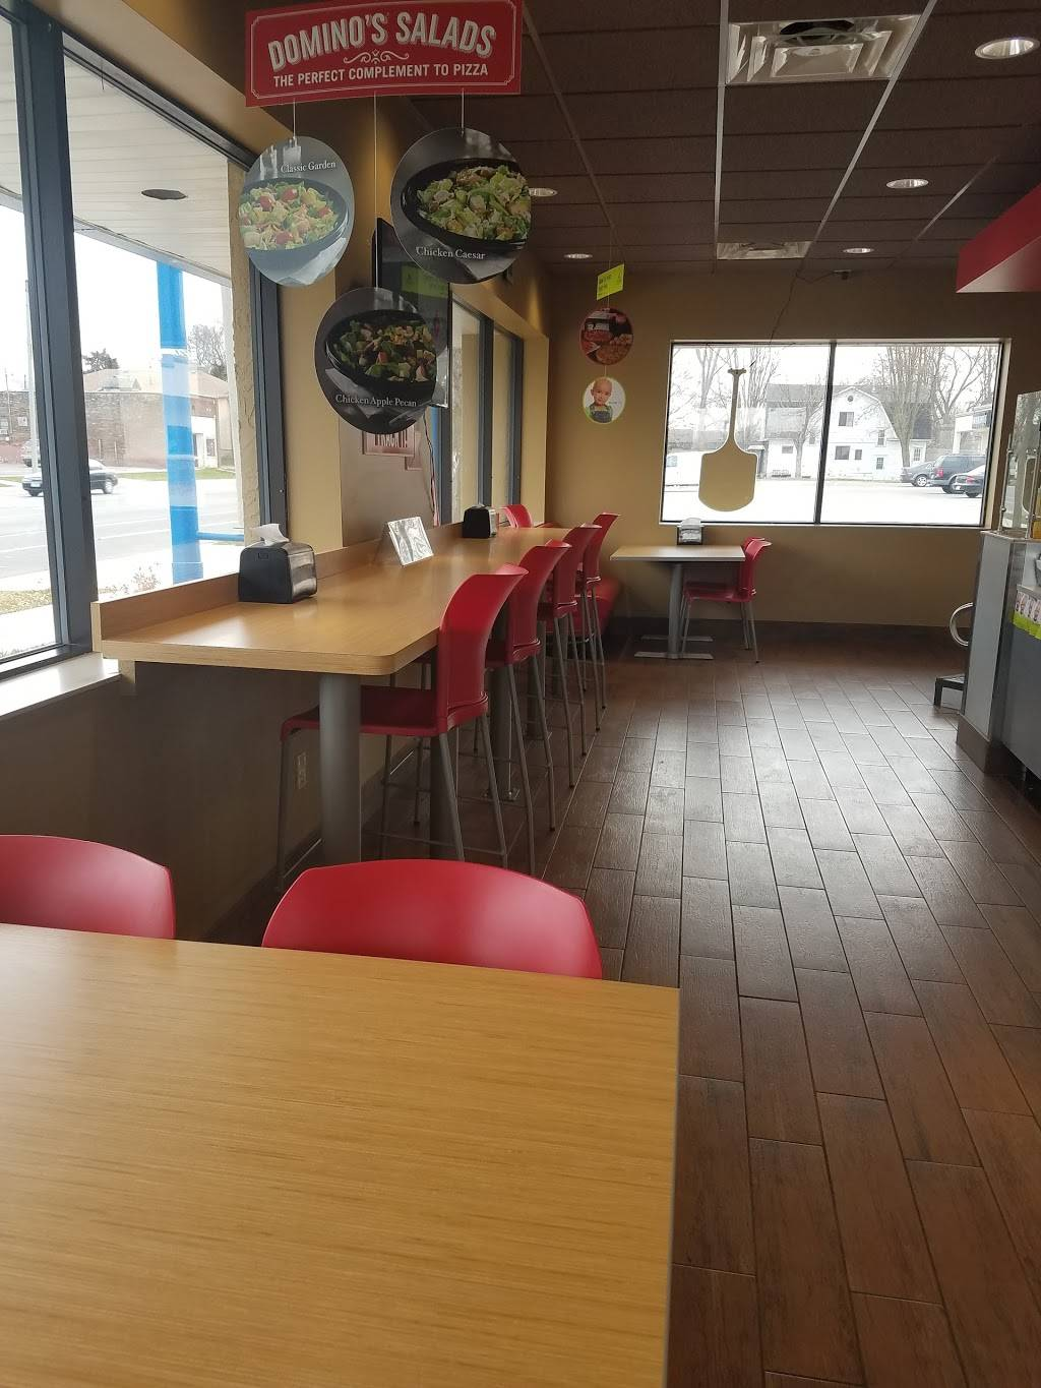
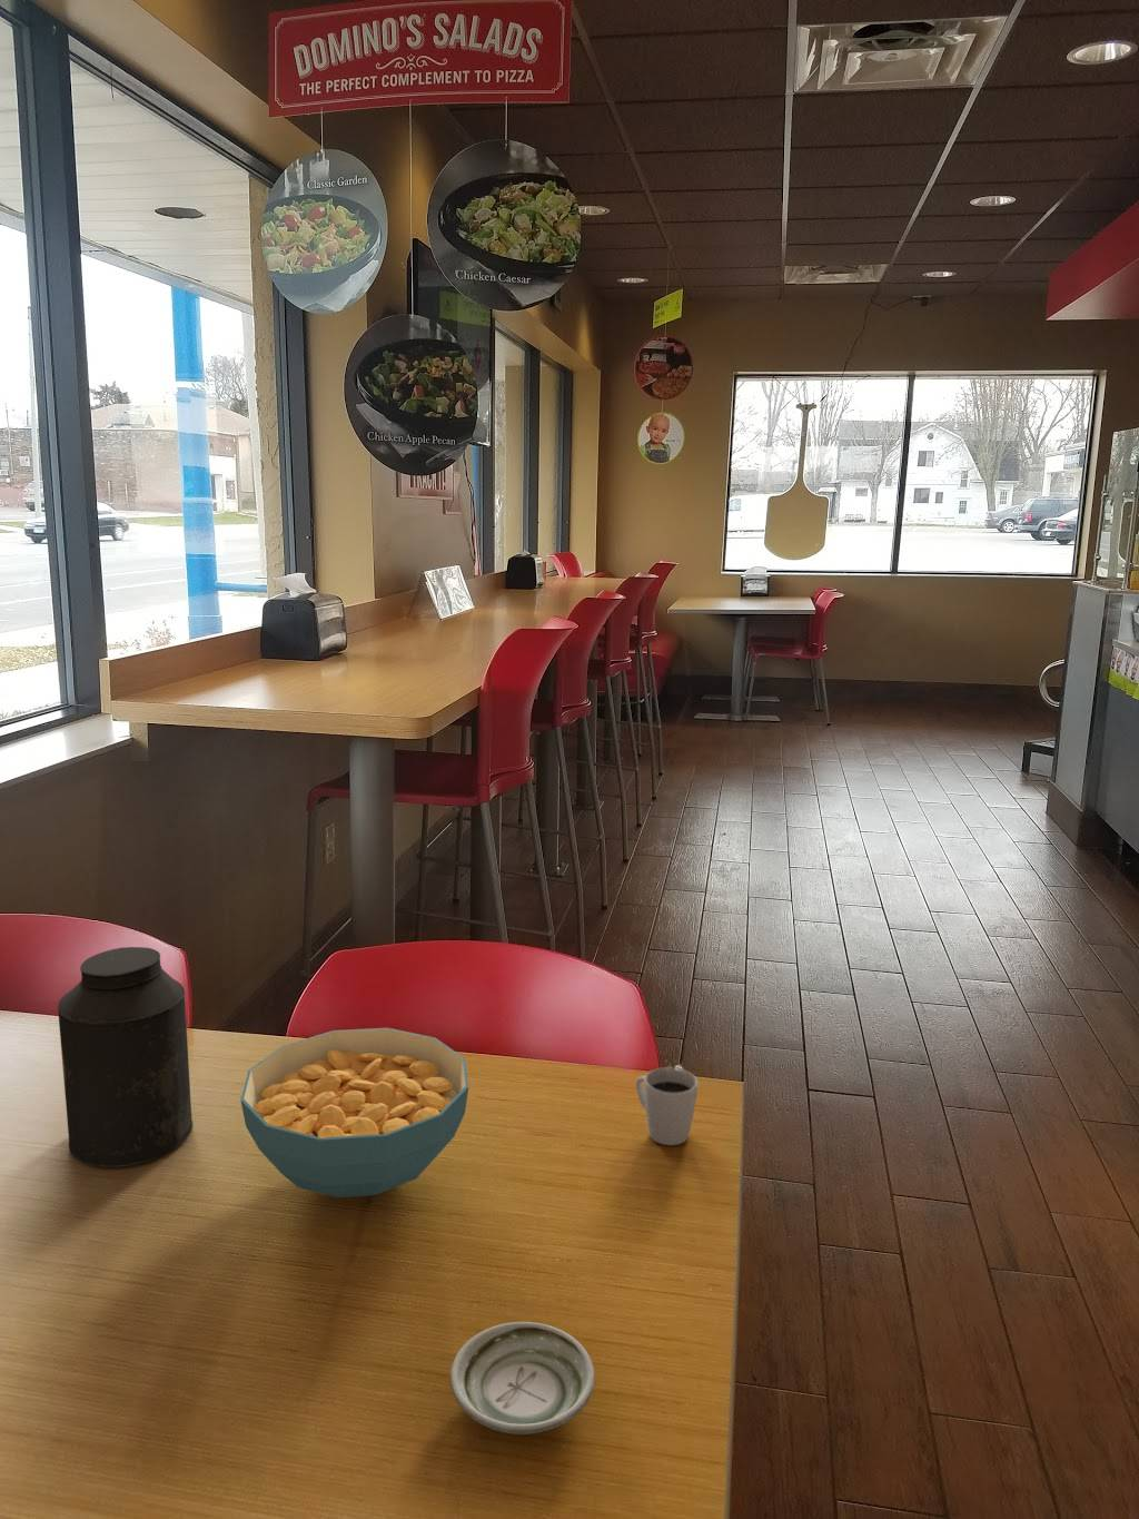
+ canister [56,946,194,1168]
+ saucer [450,1321,595,1435]
+ cereal bowl [240,1027,469,1198]
+ cup [635,1059,700,1147]
